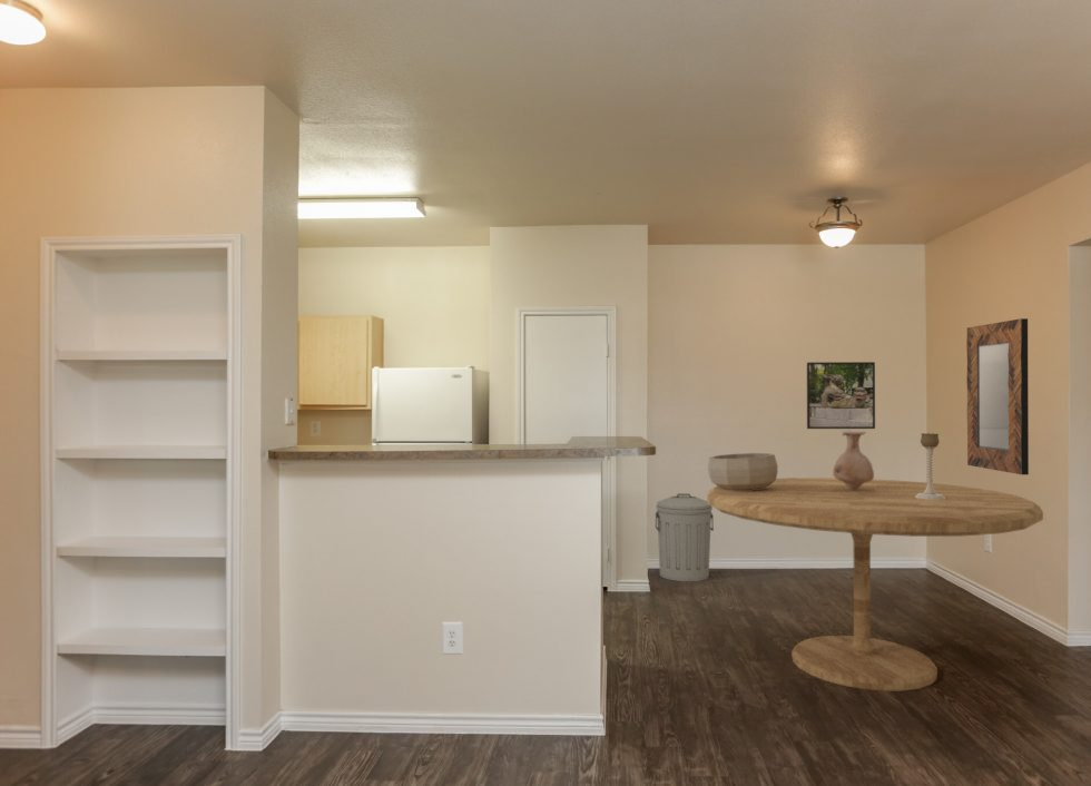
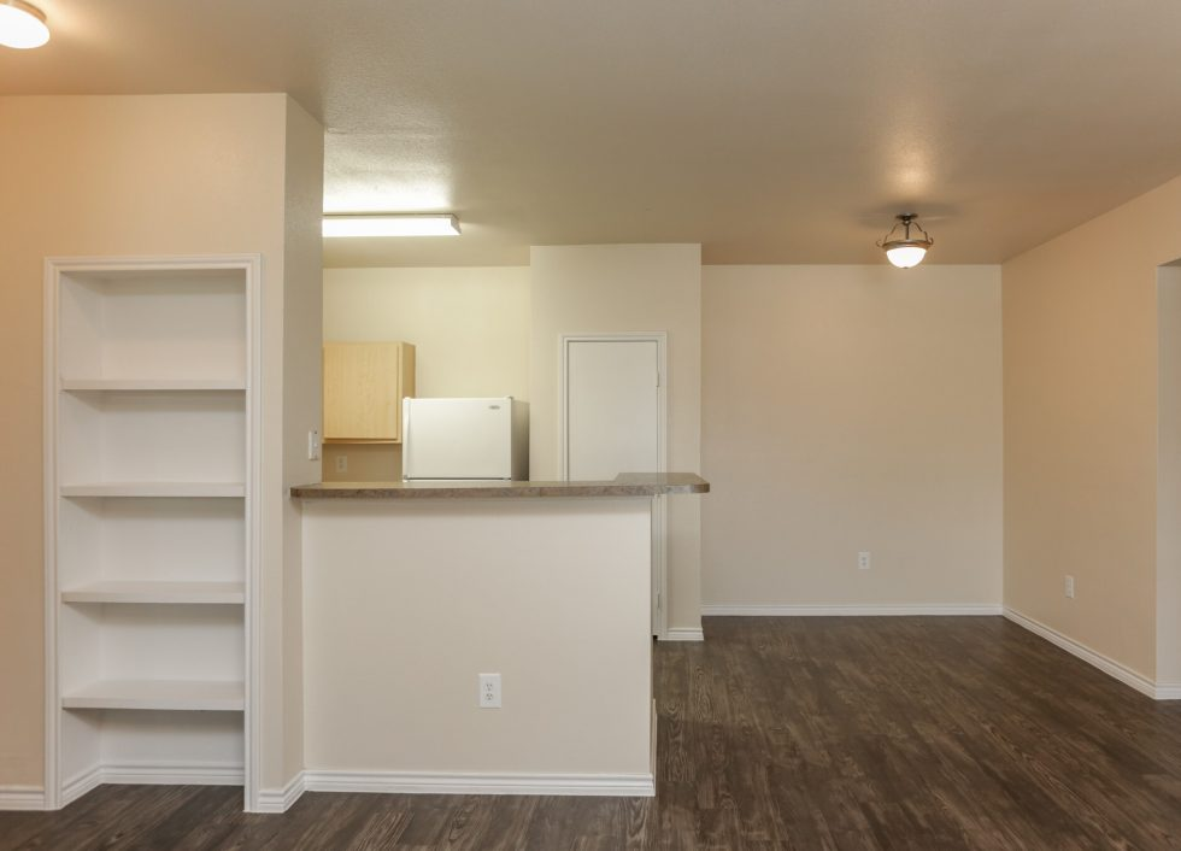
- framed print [806,361,876,430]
- decorative bowl [707,452,778,490]
- trash can [655,493,715,582]
- candle holder [915,432,945,500]
- home mirror [965,317,1030,475]
- vase [832,430,875,490]
- dining table [706,476,1044,691]
